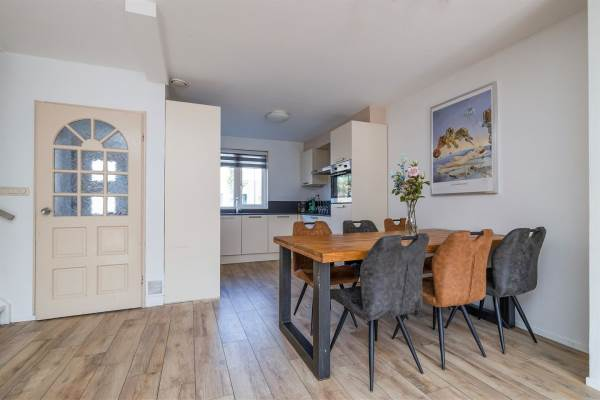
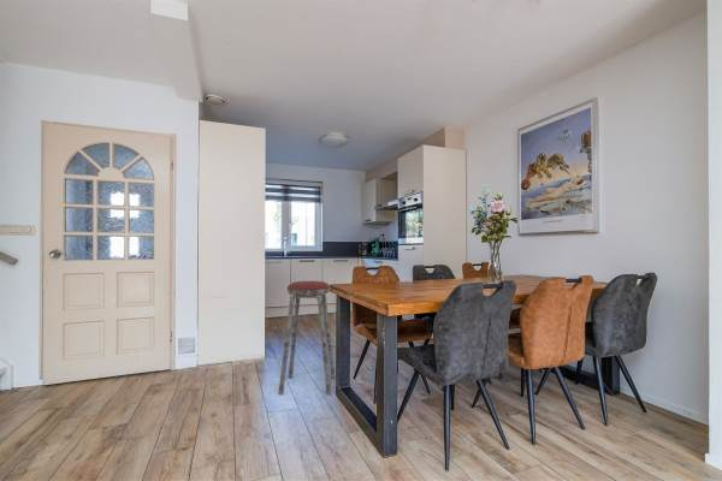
+ music stool [277,280,337,397]
